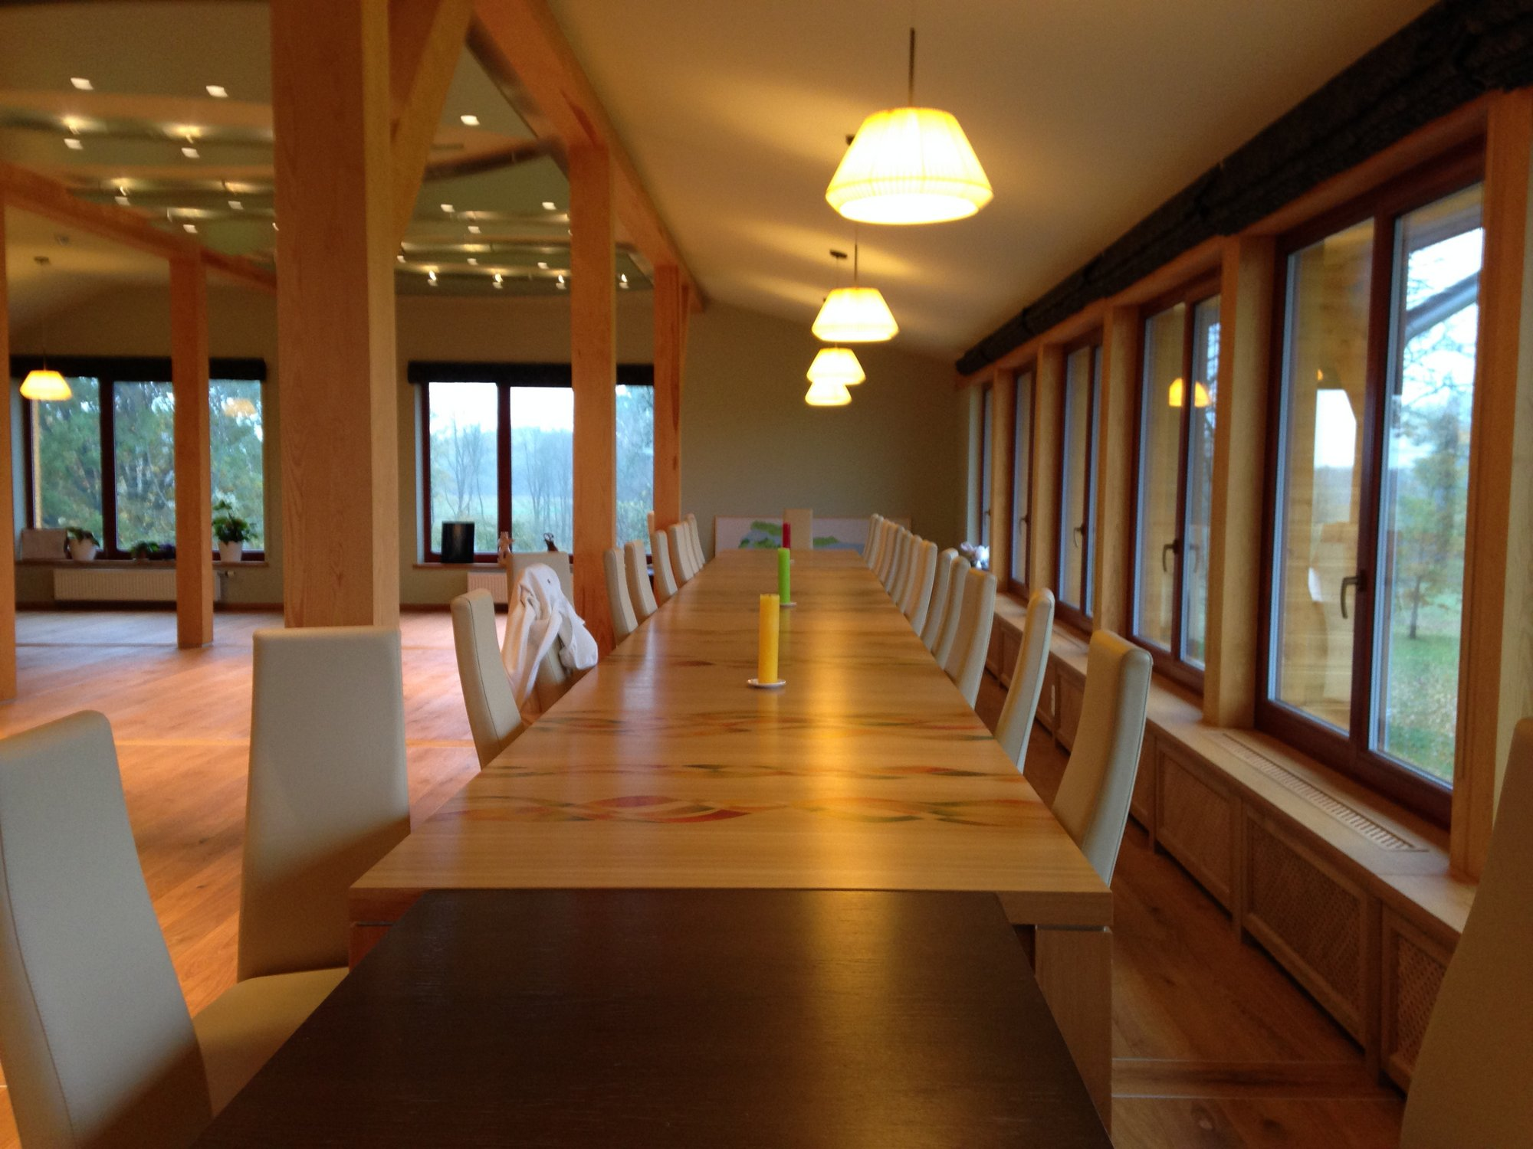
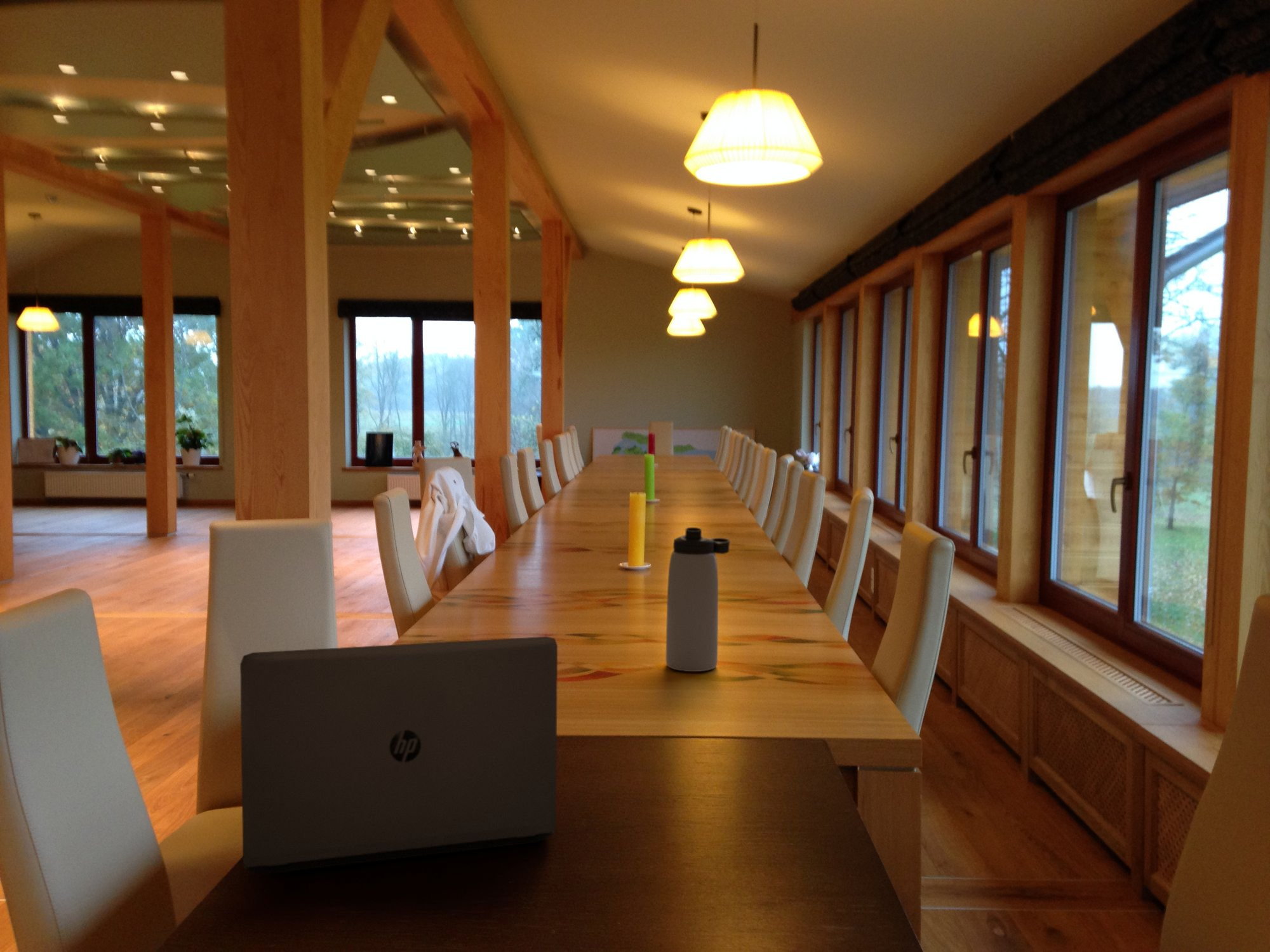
+ laptop [239,636,558,875]
+ thermos bottle [665,527,731,672]
